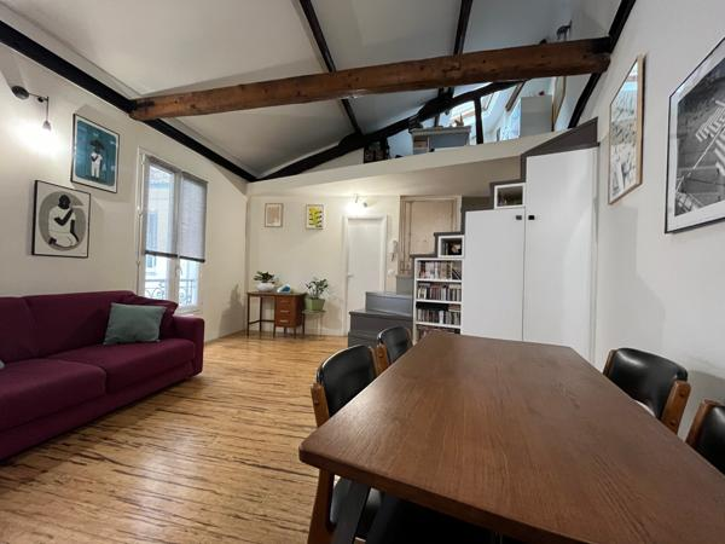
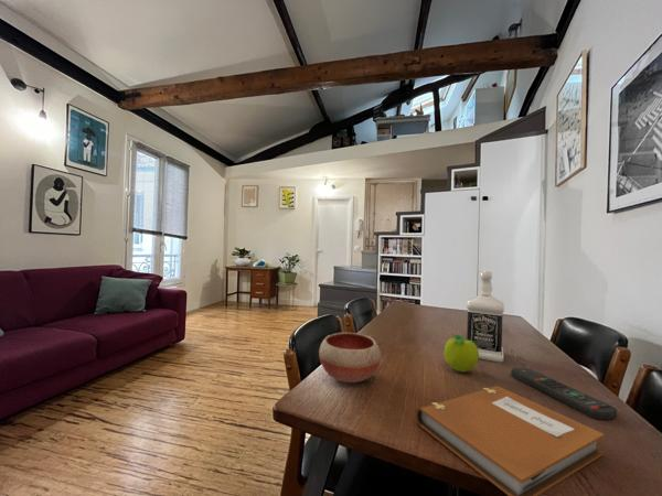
+ remote control [510,367,618,421]
+ bowl [318,332,382,384]
+ bottle [466,270,505,364]
+ notebook [415,385,606,496]
+ fruit [444,333,480,374]
